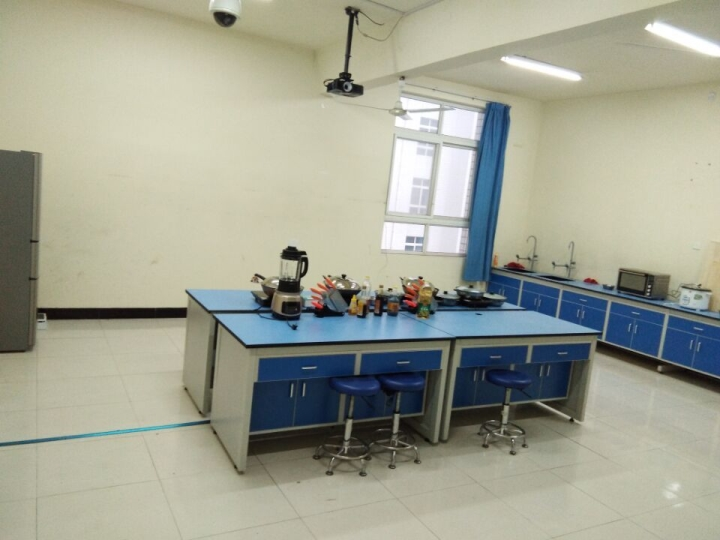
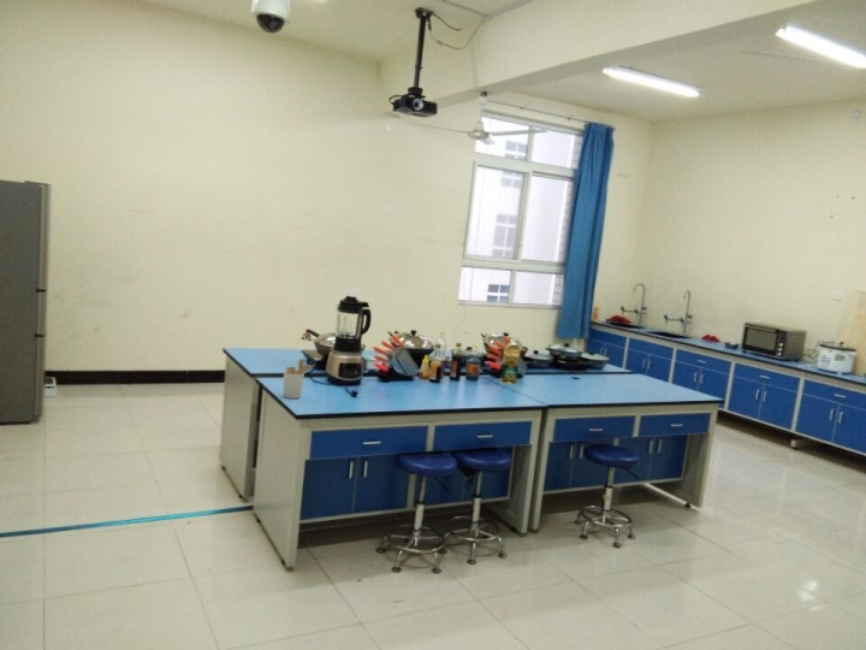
+ utensil holder [283,358,316,400]
